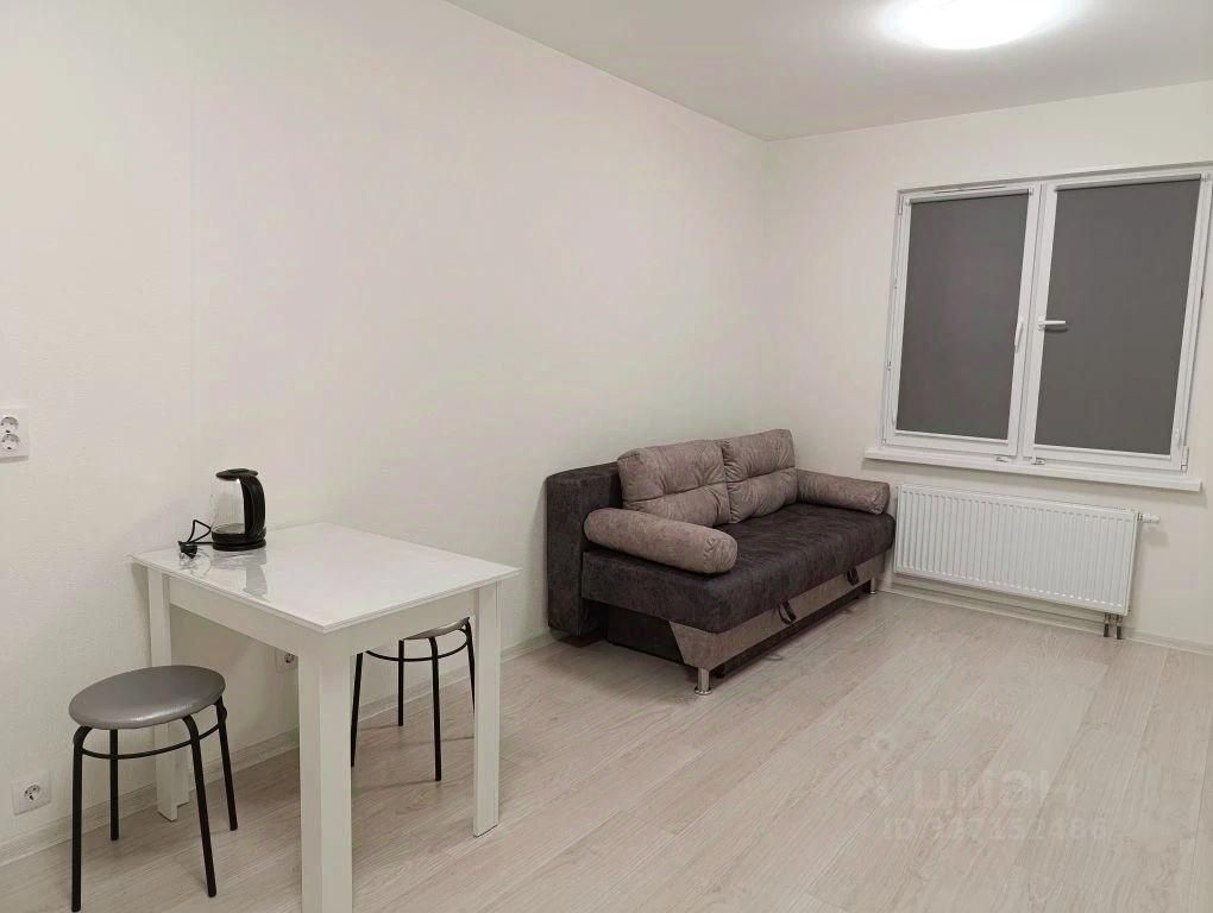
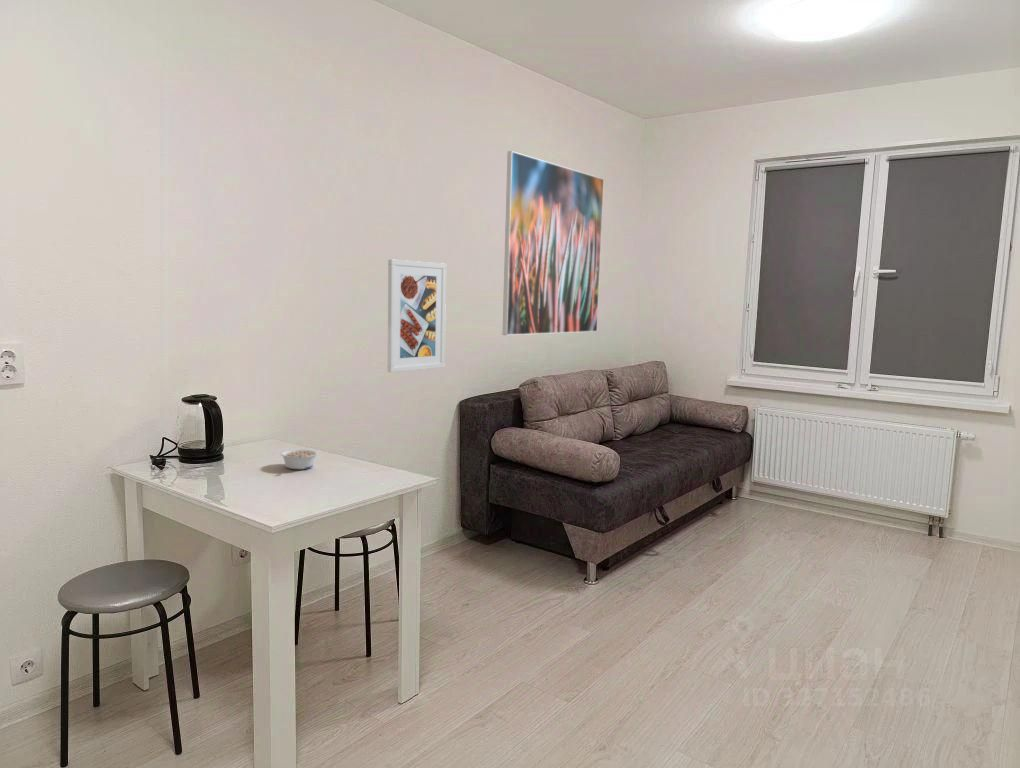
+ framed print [387,258,447,373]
+ legume [279,448,320,470]
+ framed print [502,150,605,336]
